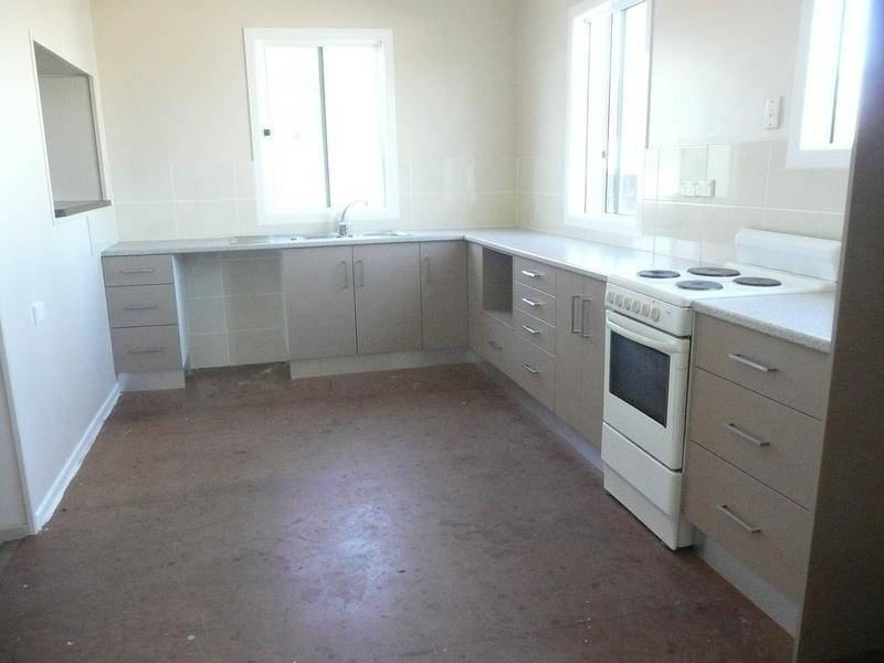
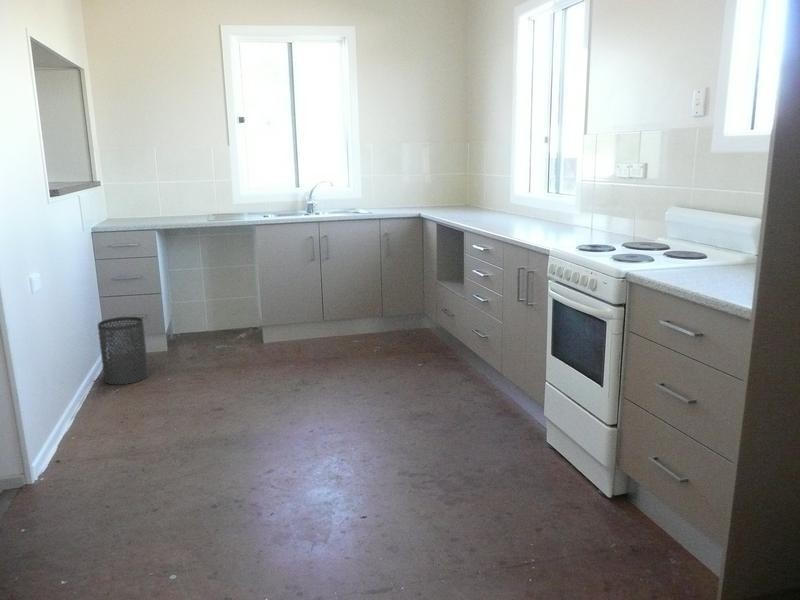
+ trash can [97,316,150,385]
